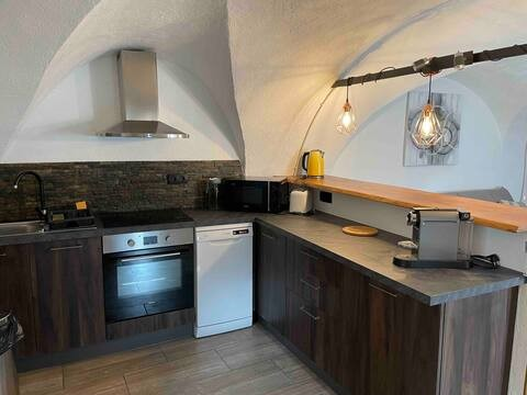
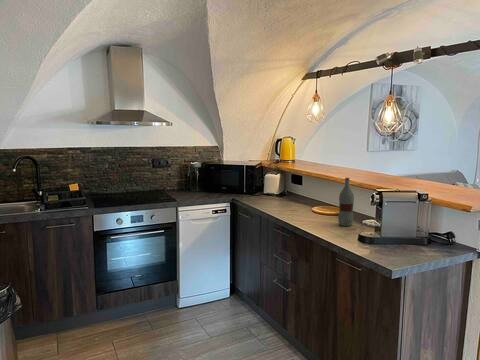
+ bottle [337,177,355,227]
